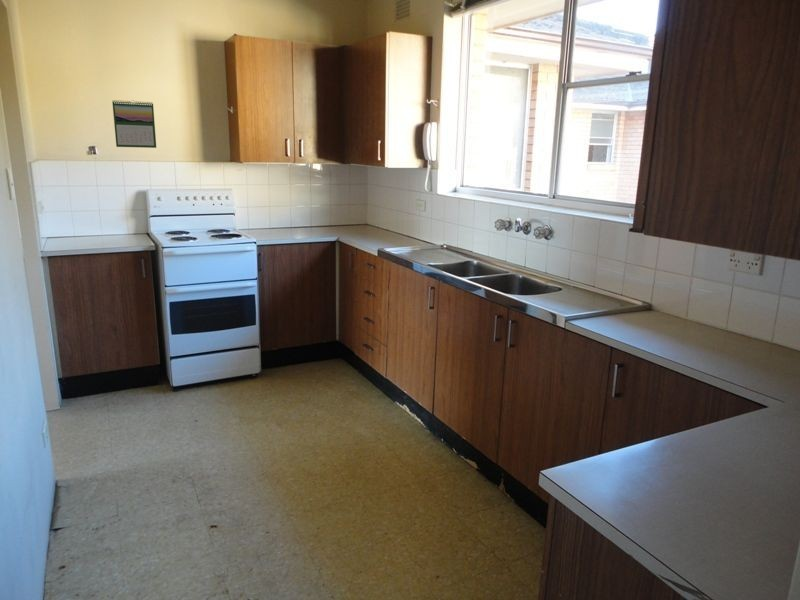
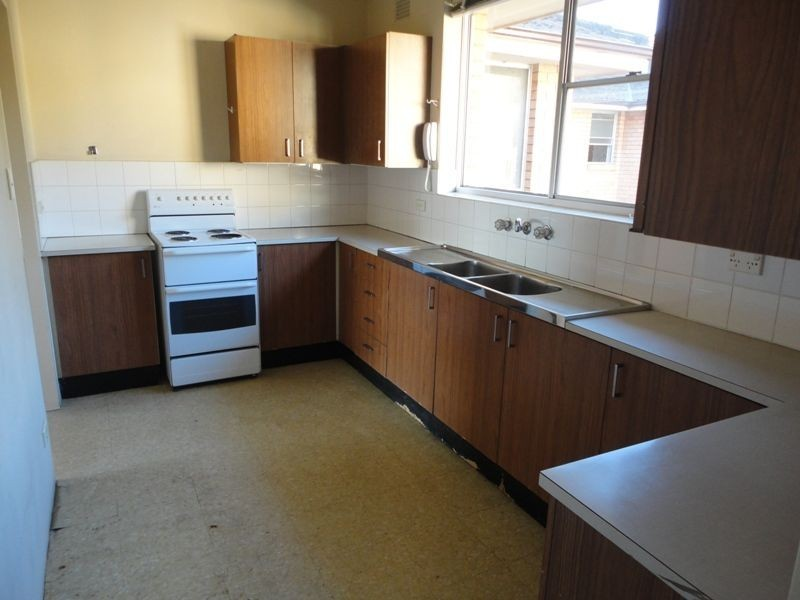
- calendar [111,99,157,149]
